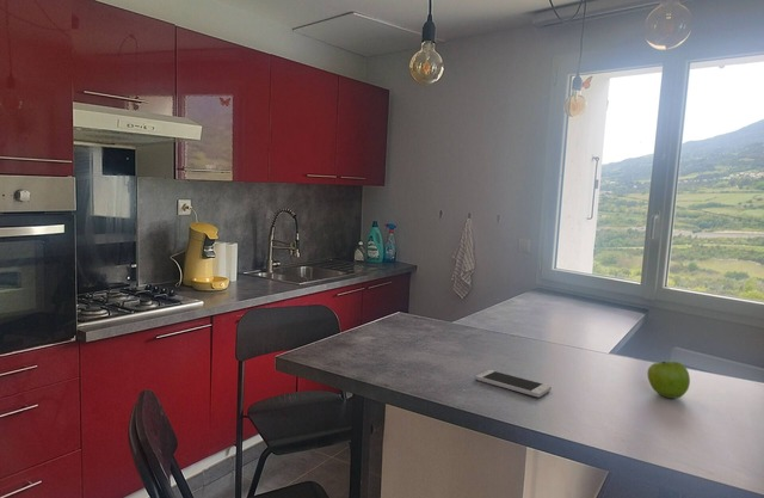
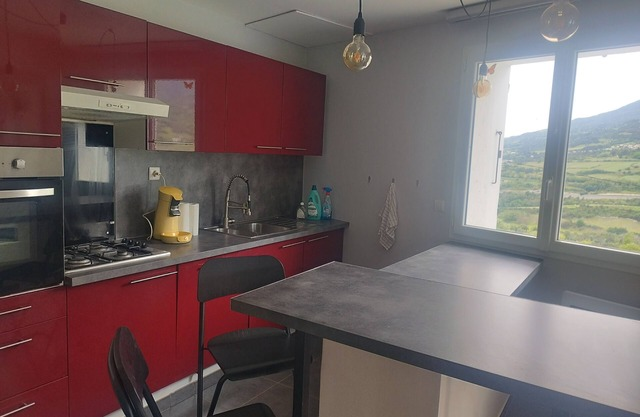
- smartphone [475,369,553,398]
- fruit [646,361,691,400]
